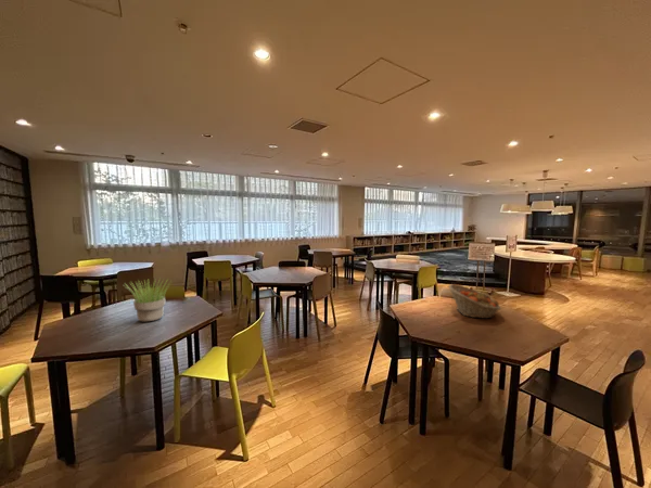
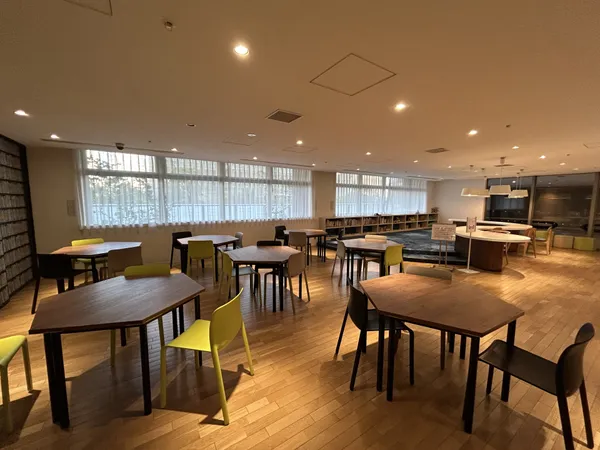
- fruit basket [448,283,502,320]
- potted plant [124,278,173,323]
